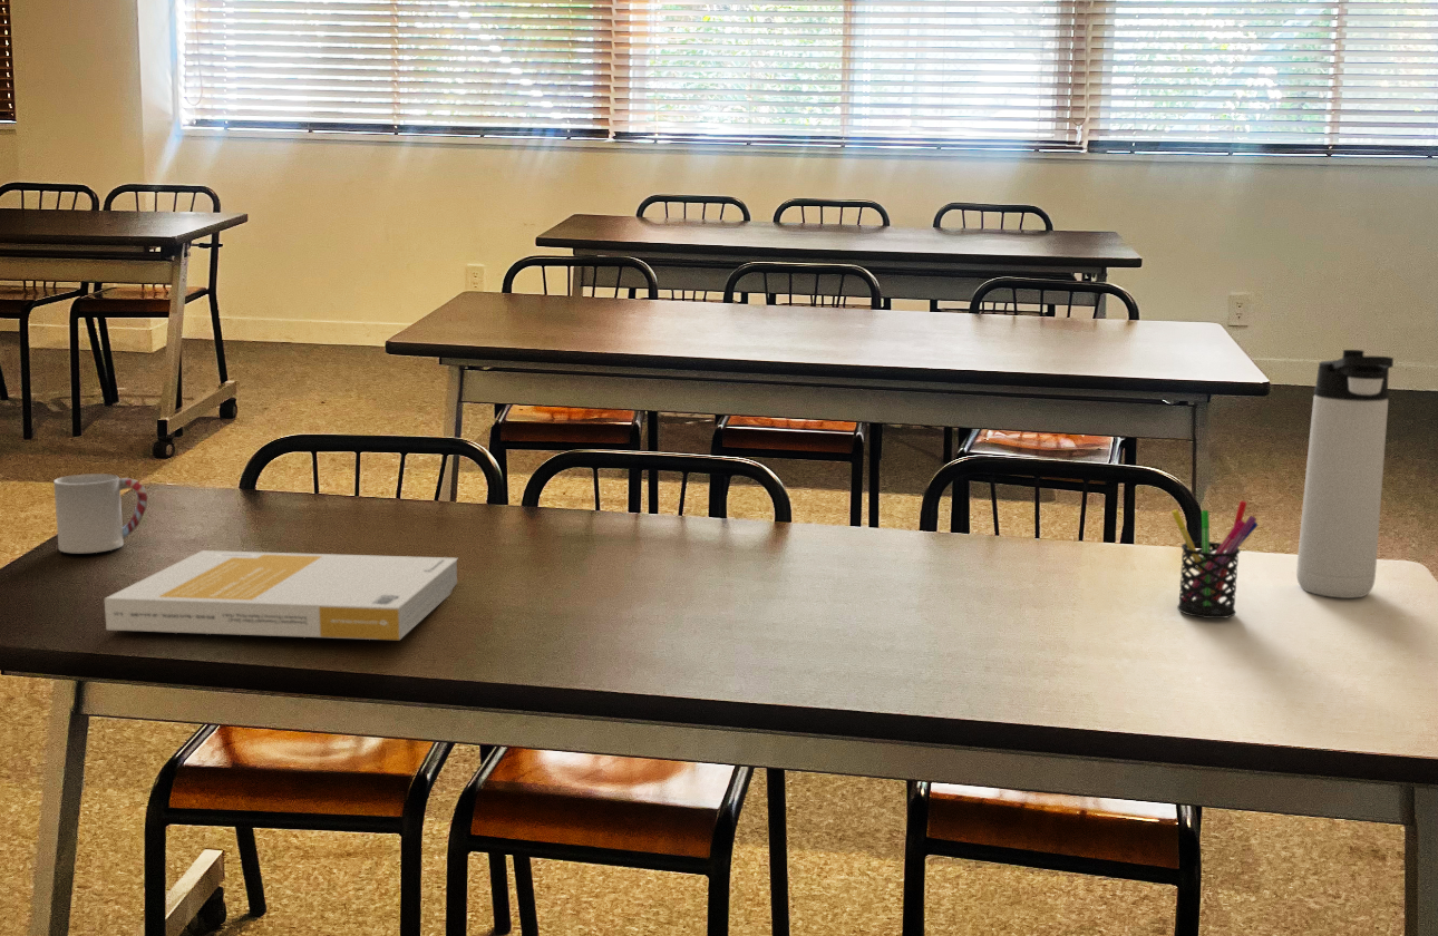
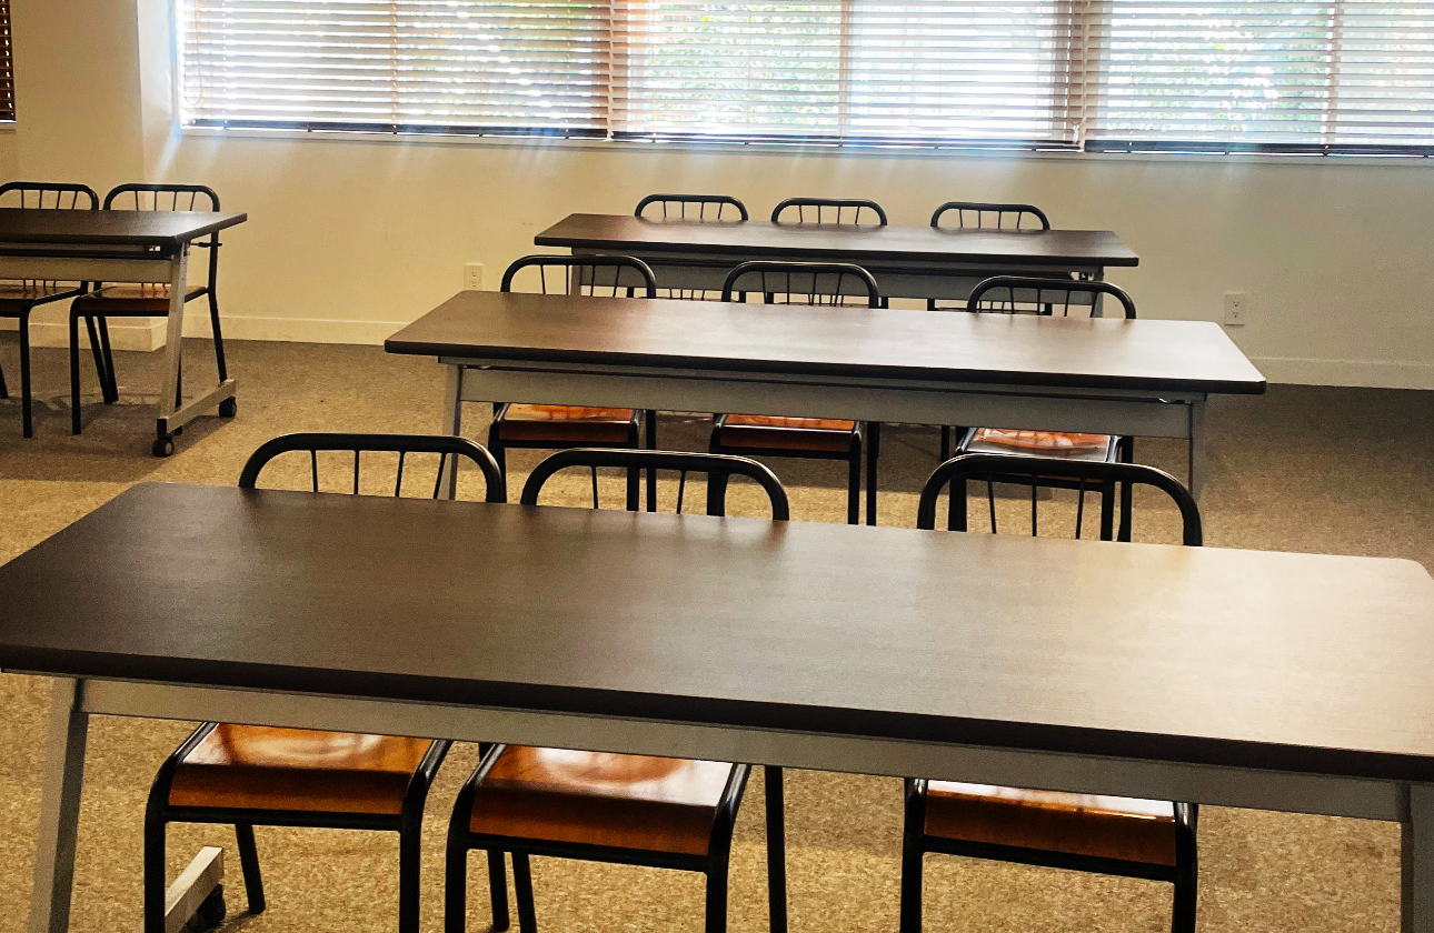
- pen holder [1170,499,1259,620]
- thermos bottle [1295,349,1395,599]
- book [104,549,459,641]
- cup [52,472,148,554]
